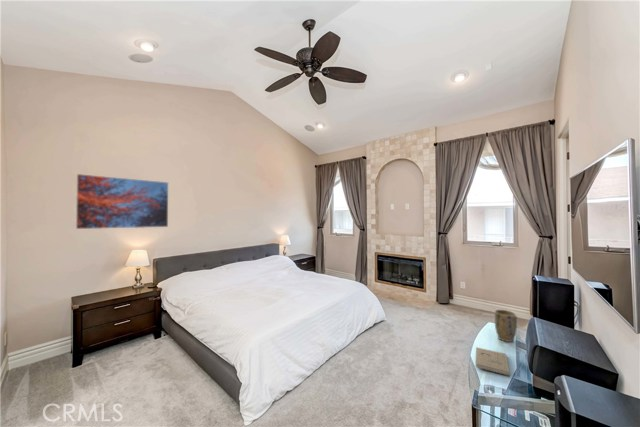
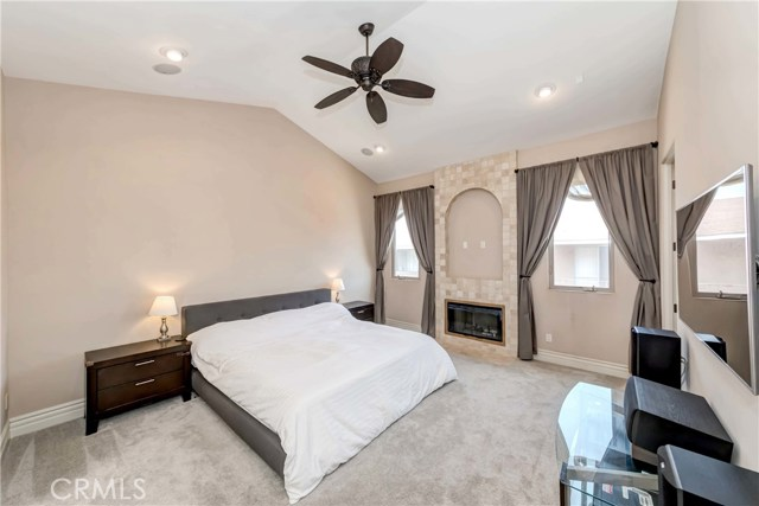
- book [475,346,511,377]
- plant pot [493,309,518,343]
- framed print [75,173,169,230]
